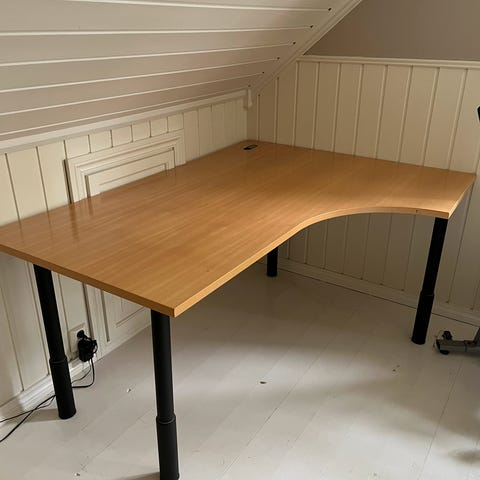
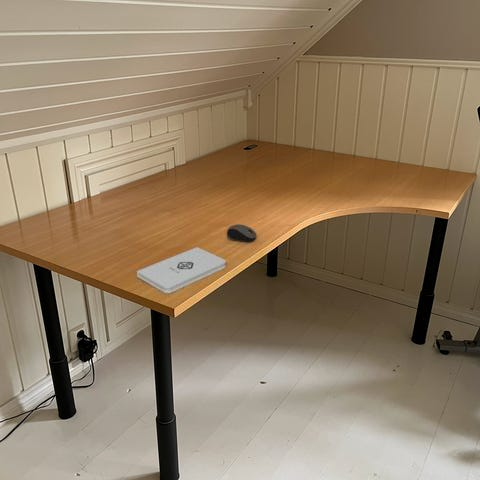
+ notepad [136,246,227,294]
+ computer mouse [226,223,257,243]
